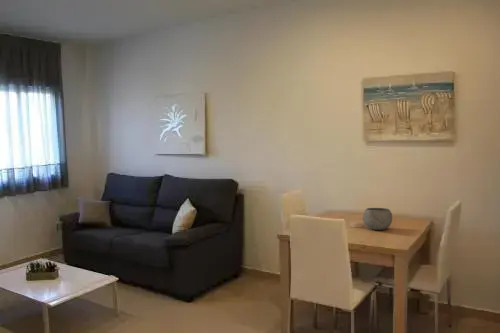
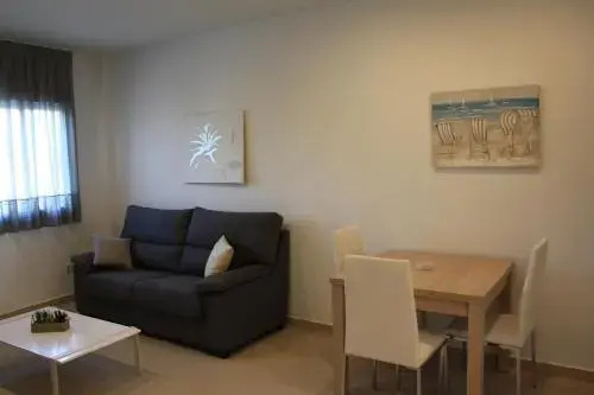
- bowl [362,207,393,231]
